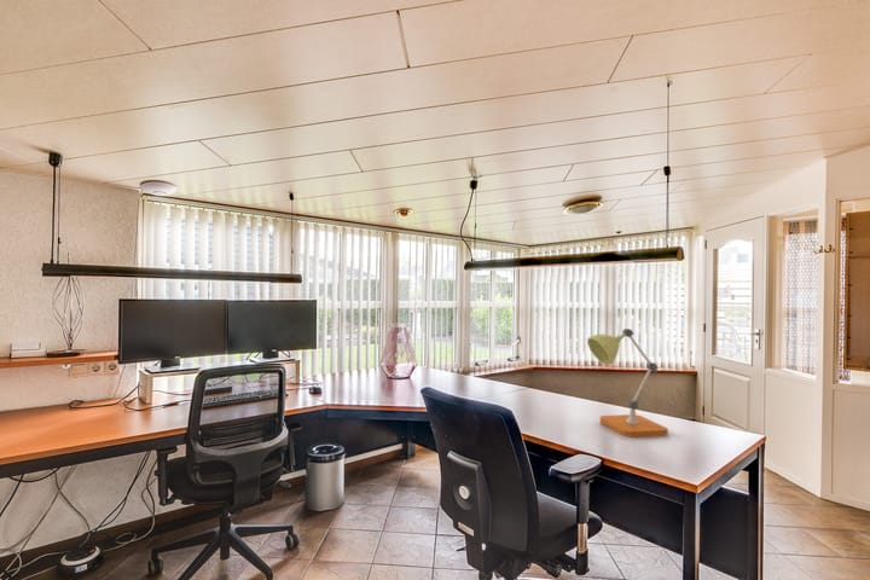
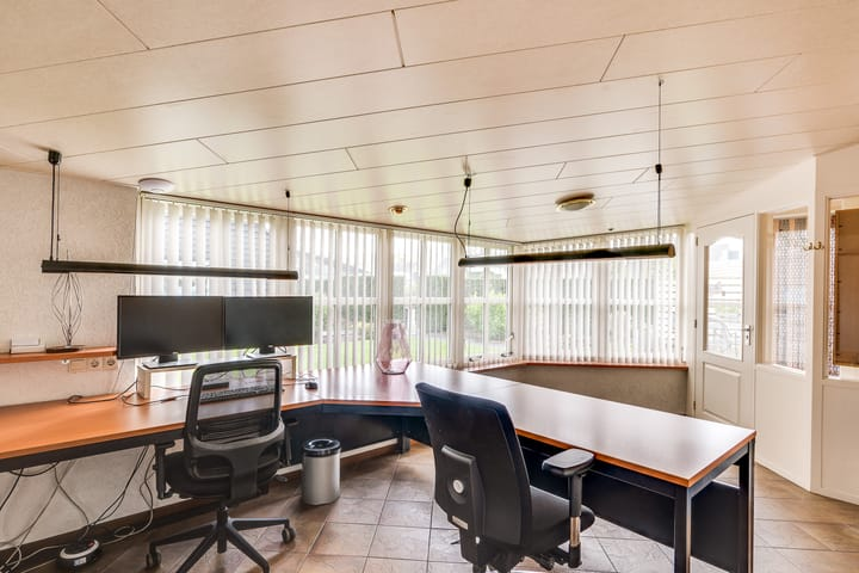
- desk lamp [586,327,669,439]
